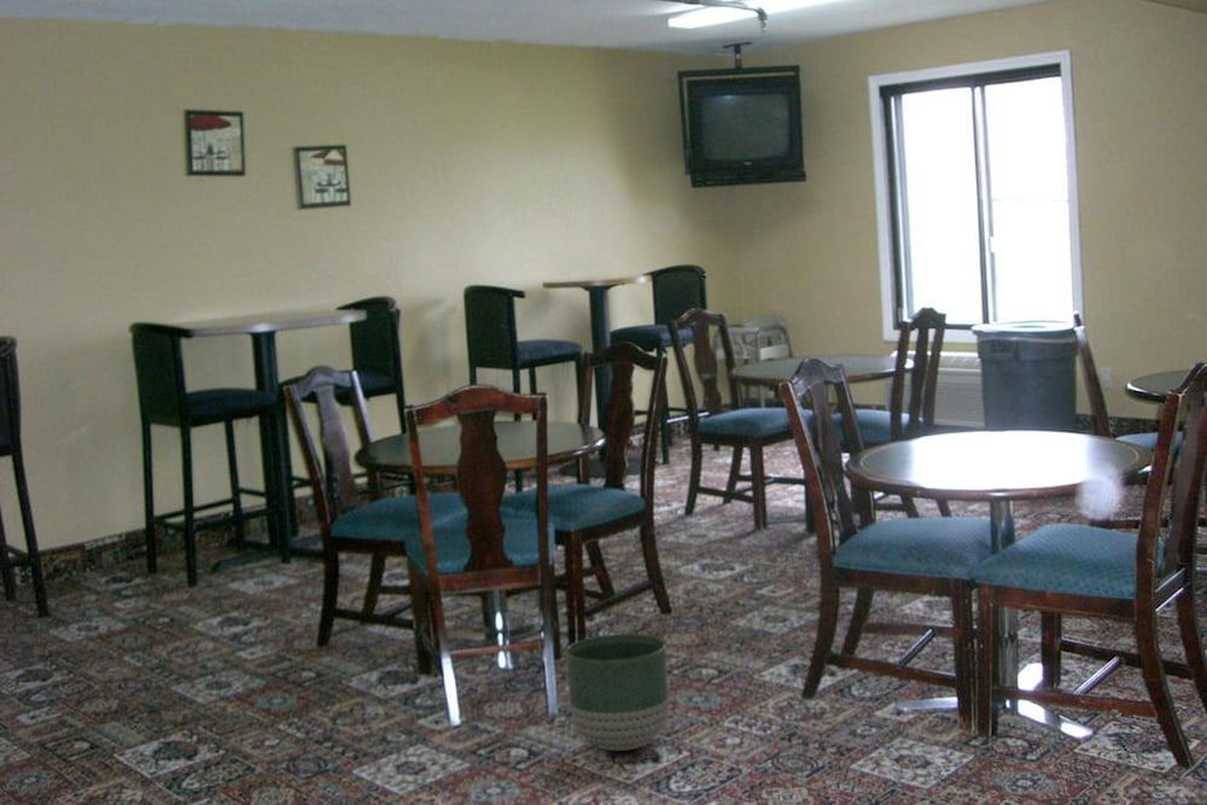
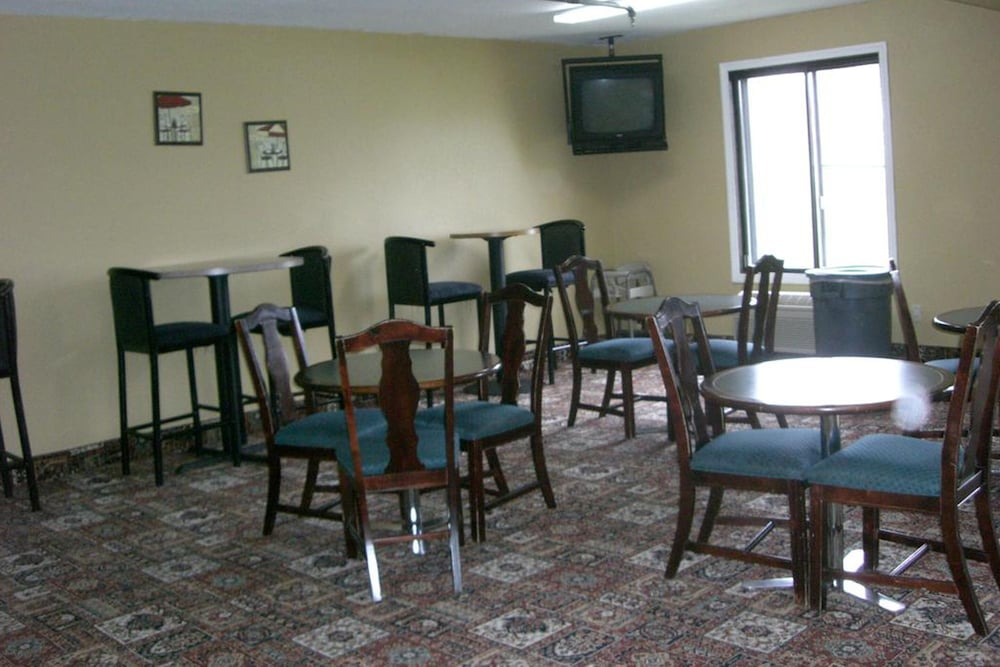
- planter [565,634,670,752]
